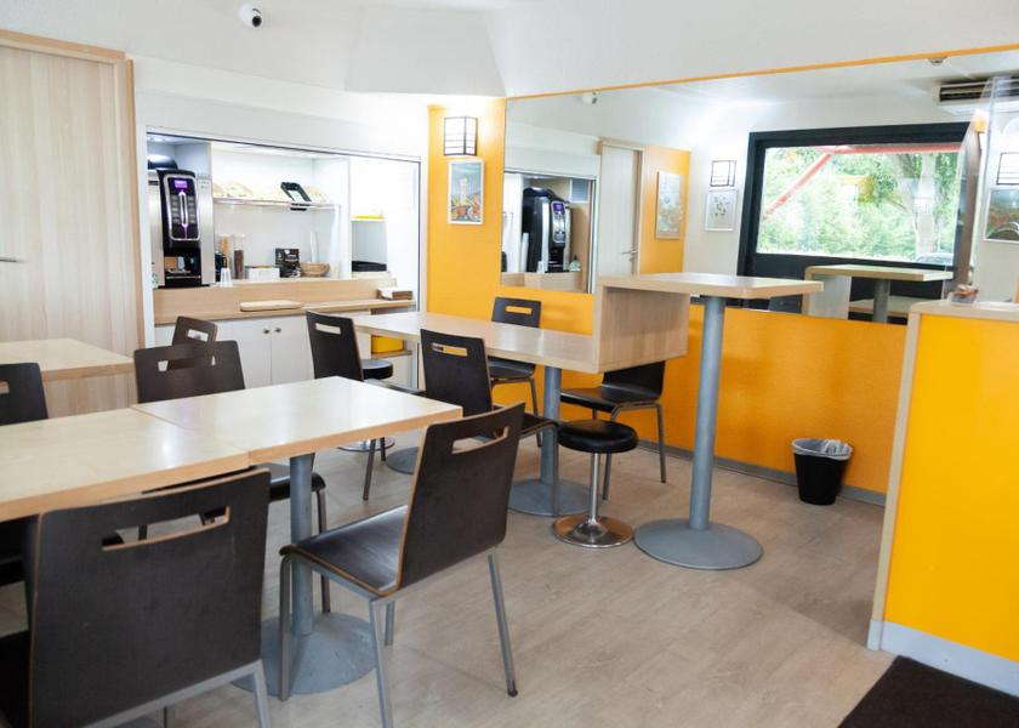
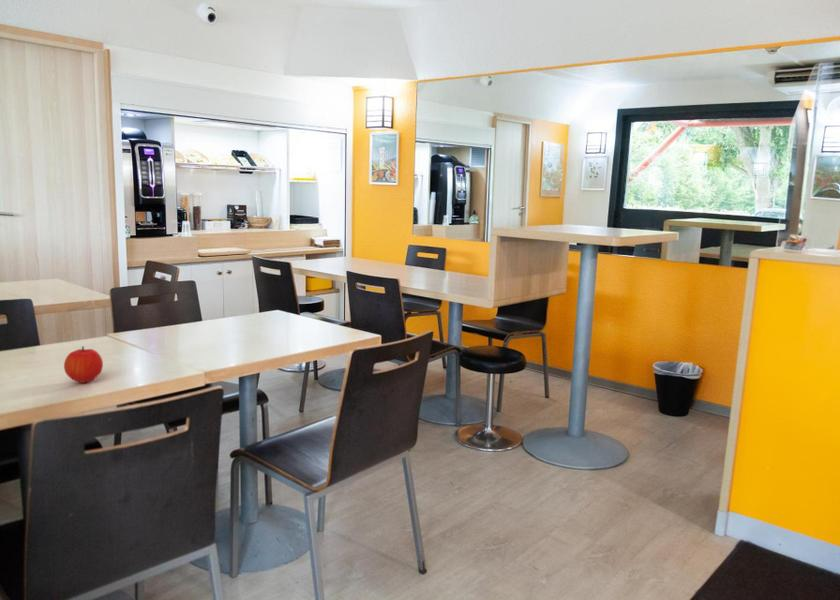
+ fruit [63,346,104,384]
